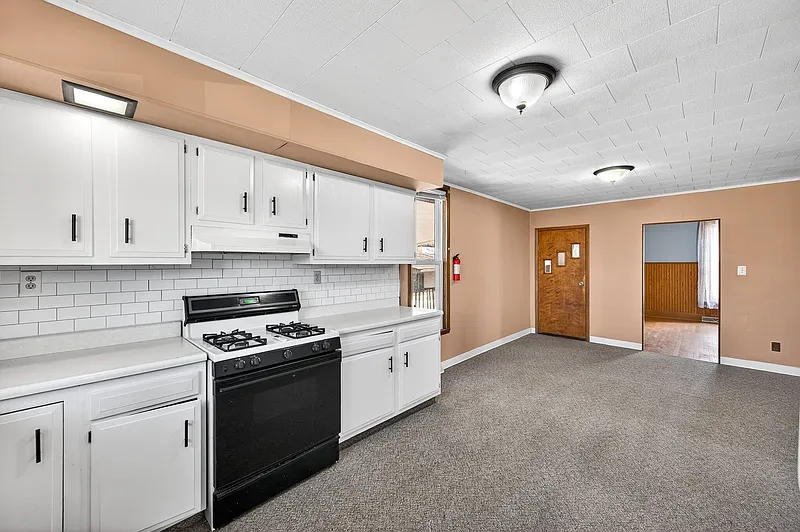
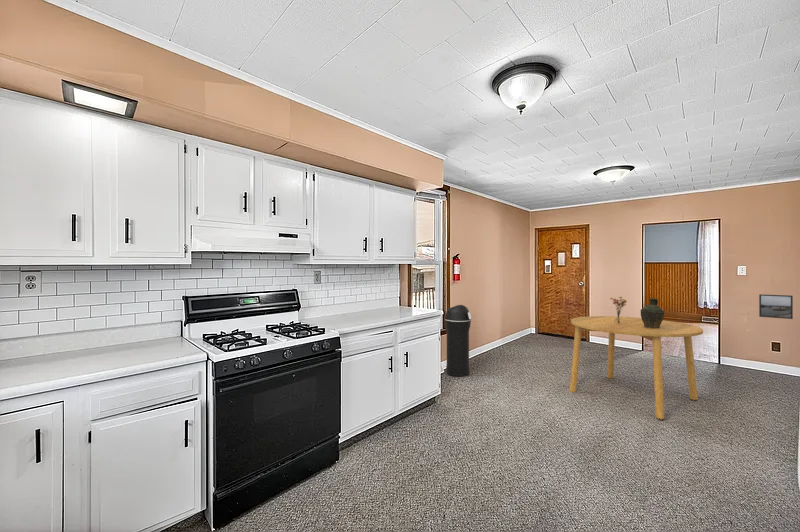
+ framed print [758,293,794,320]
+ trash can [444,304,473,378]
+ ceramic jug [639,297,665,328]
+ dining table [569,315,704,420]
+ bouquet [609,295,628,323]
